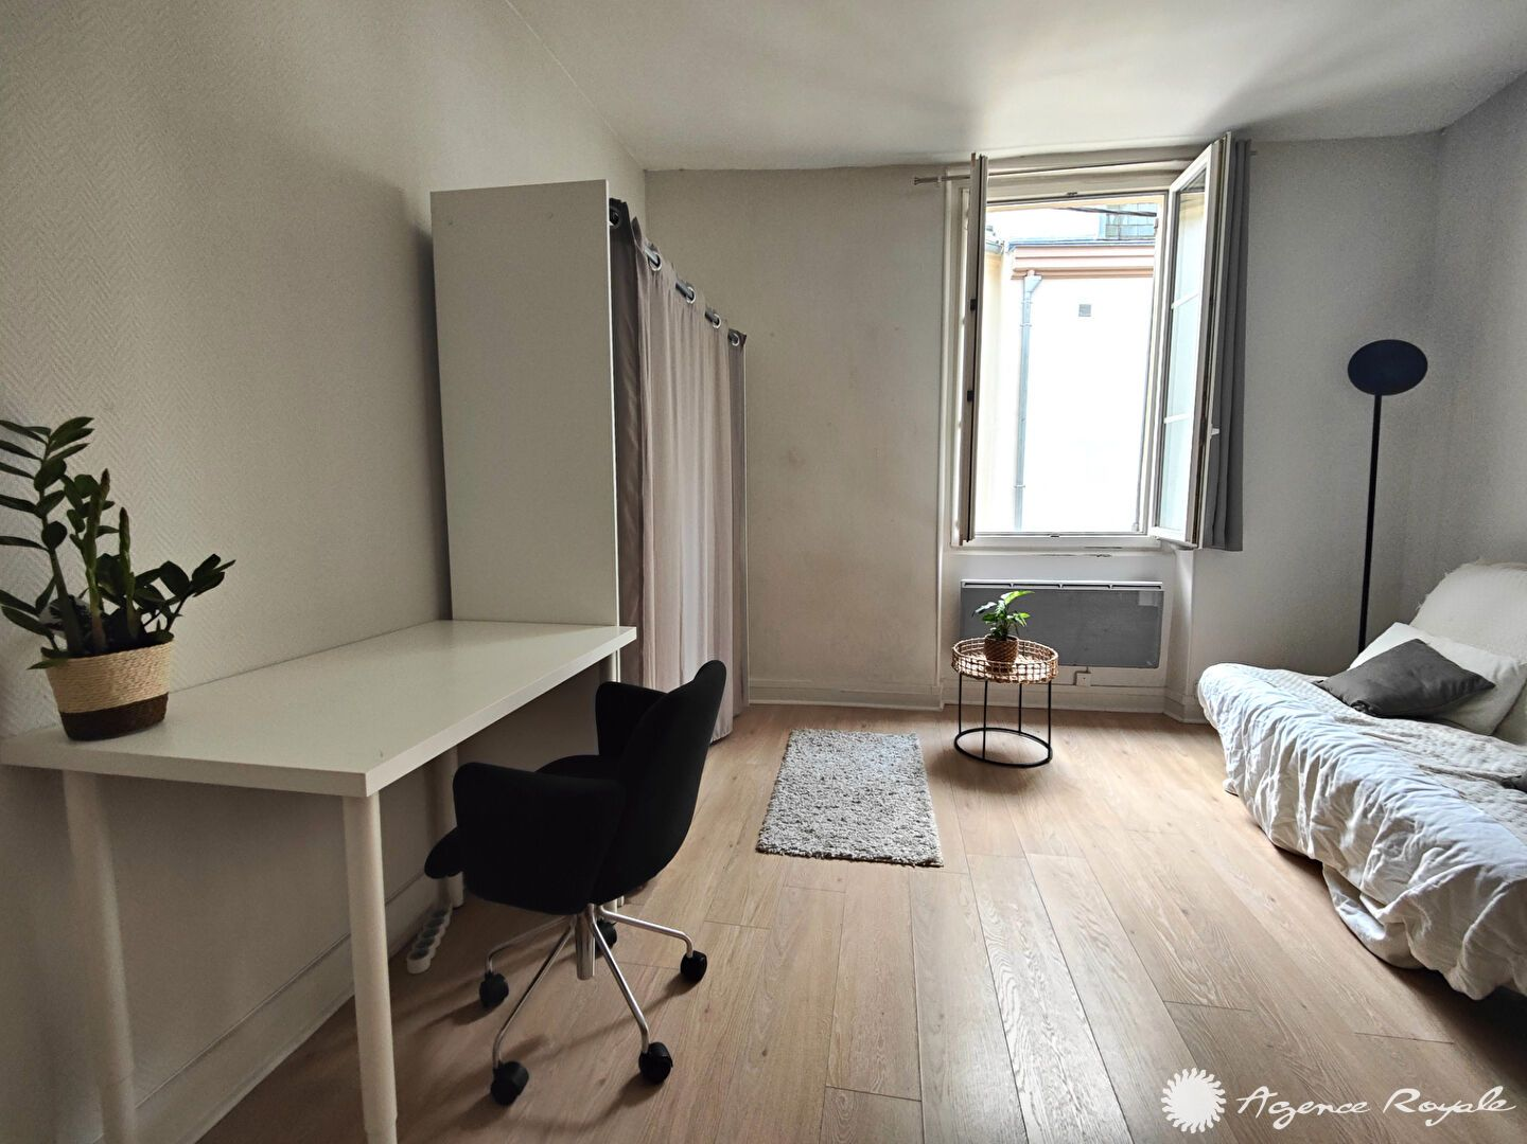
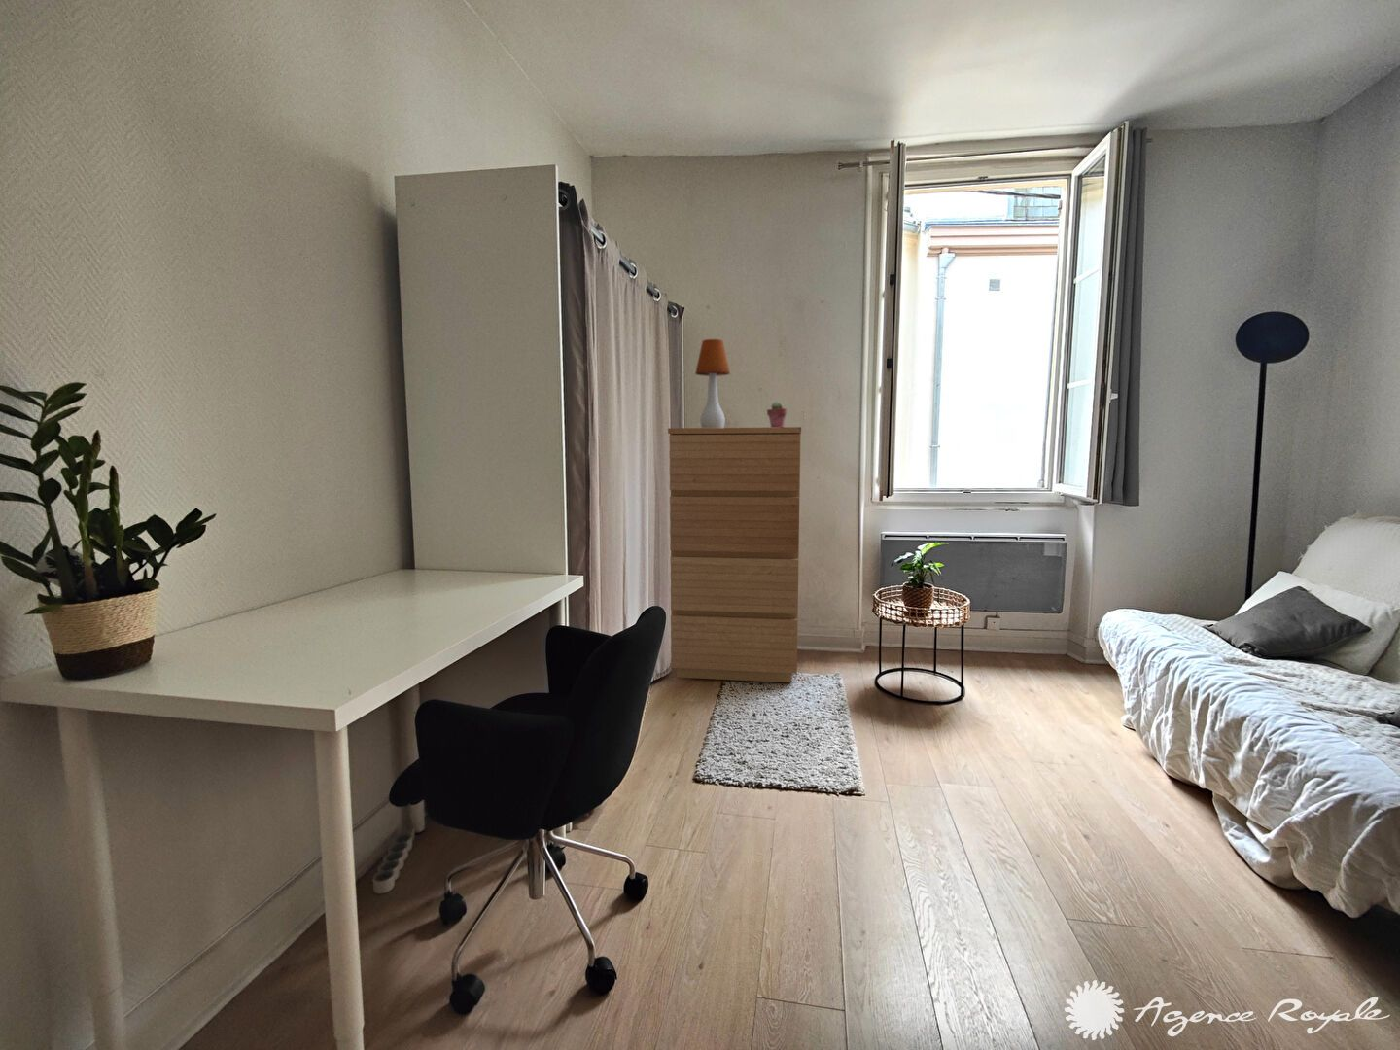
+ table lamp [694,339,731,428]
+ dresser [667,426,803,684]
+ potted succulent [766,400,787,428]
